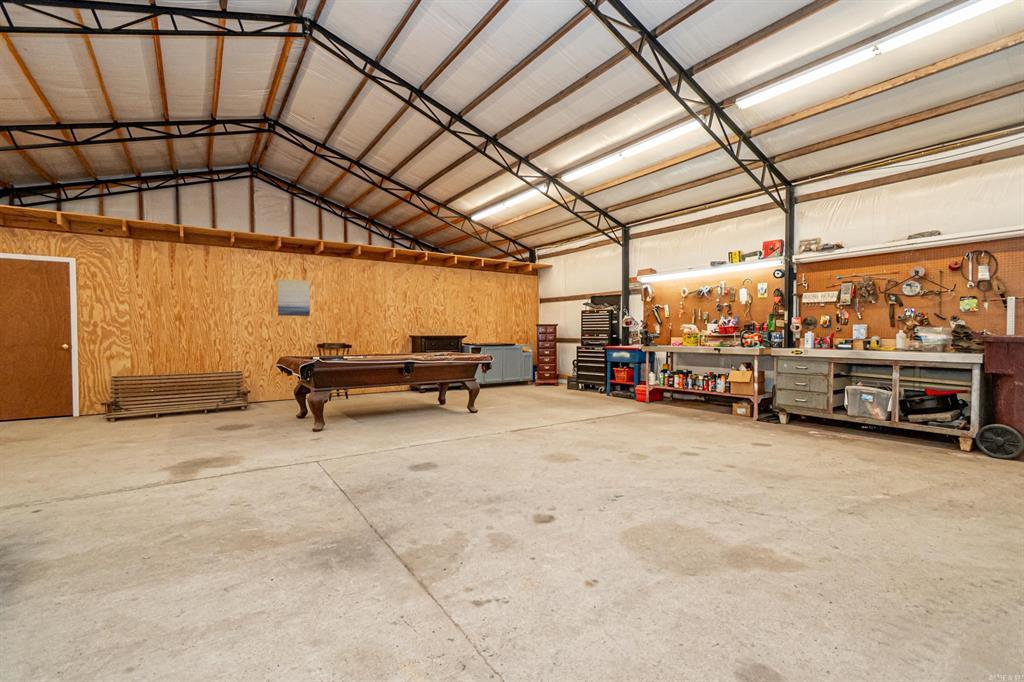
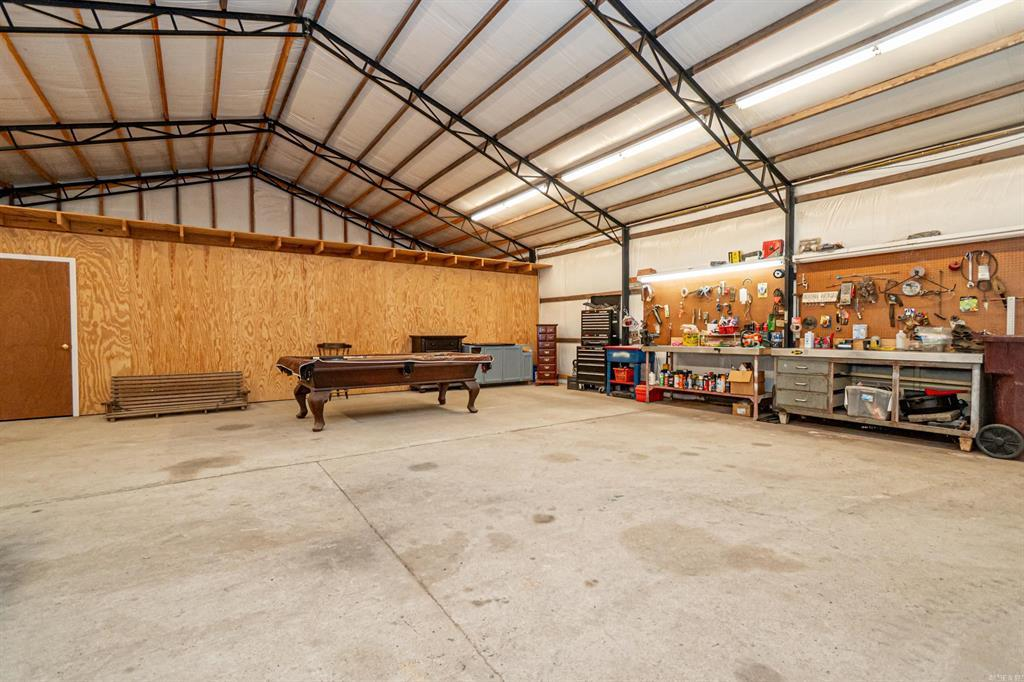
- wall art [277,278,311,317]
